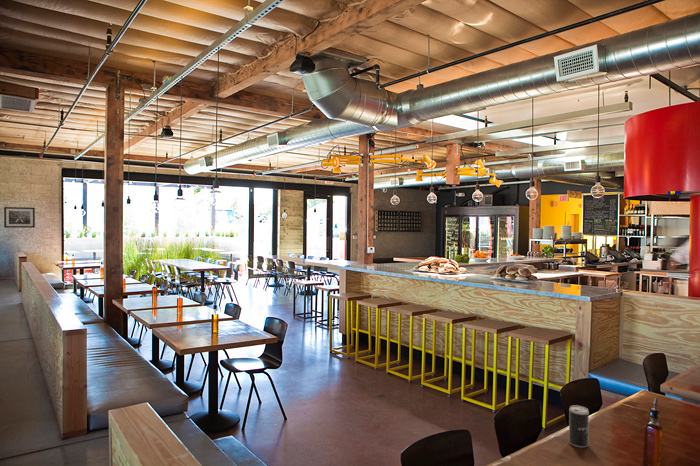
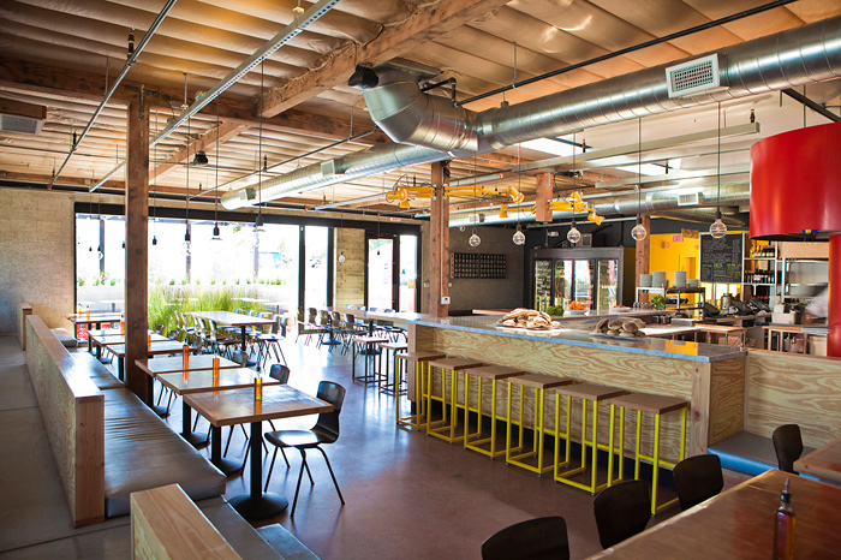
- wall art [3,206,36,229]
- beverage can [568,404,590,448]
